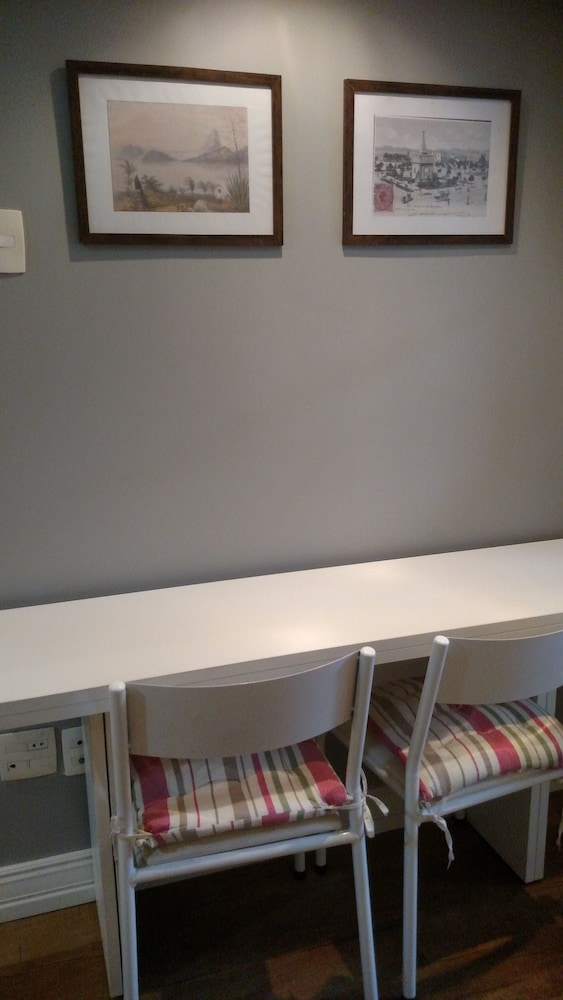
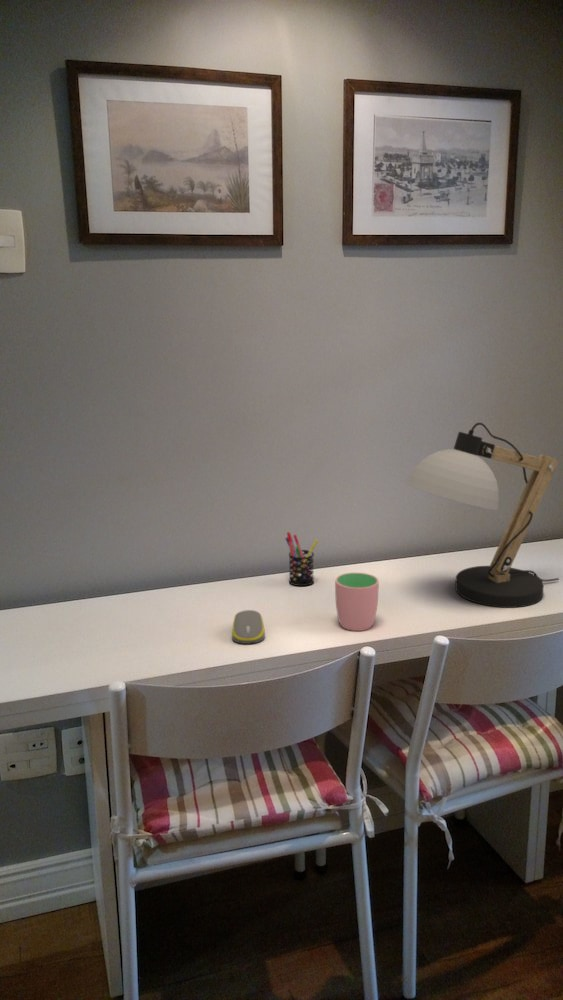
+ pen holder [284,531,319,587]
+ cup [334,572,380,632]
+ desk lamp [405,422,560,609]
+ computer mouse [231,609,266,645]
